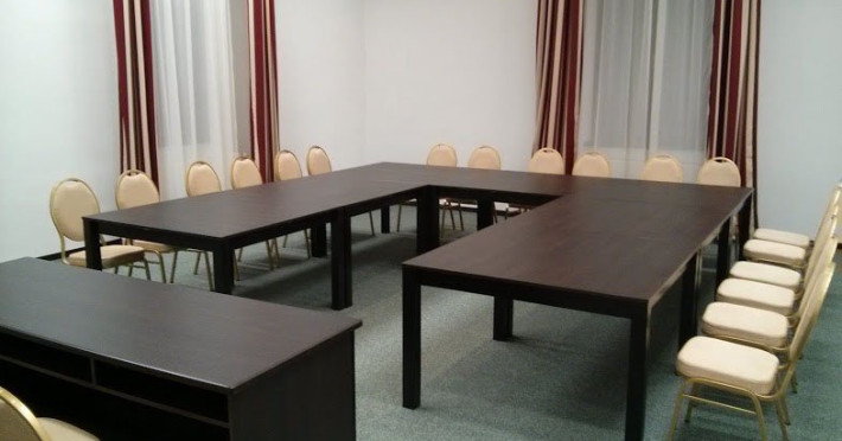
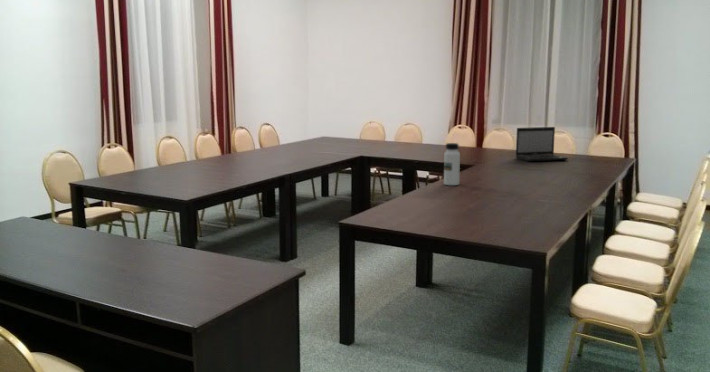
+ water bottle [443,142,461,186]
+ laptop [515,126,569,162]
